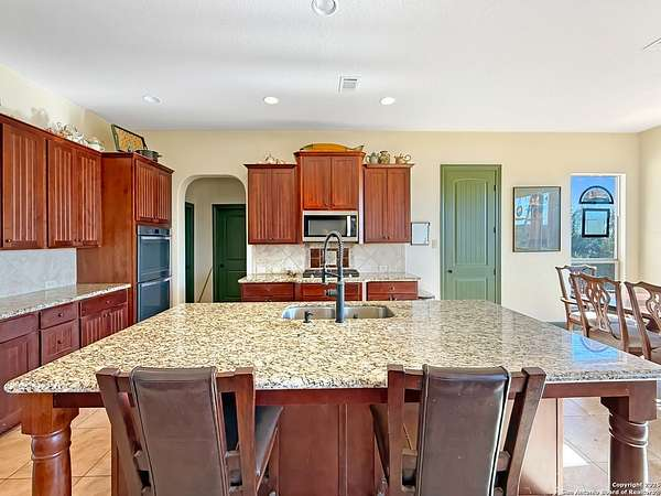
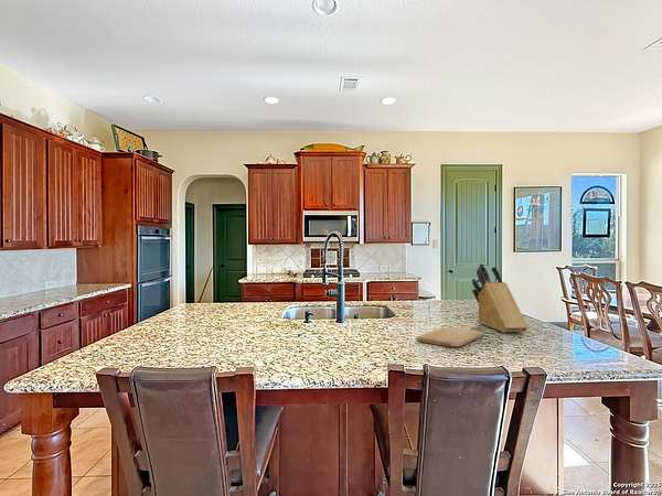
+ chopping board [416,324,484,348]
+ knife block [471,262,530,334]
